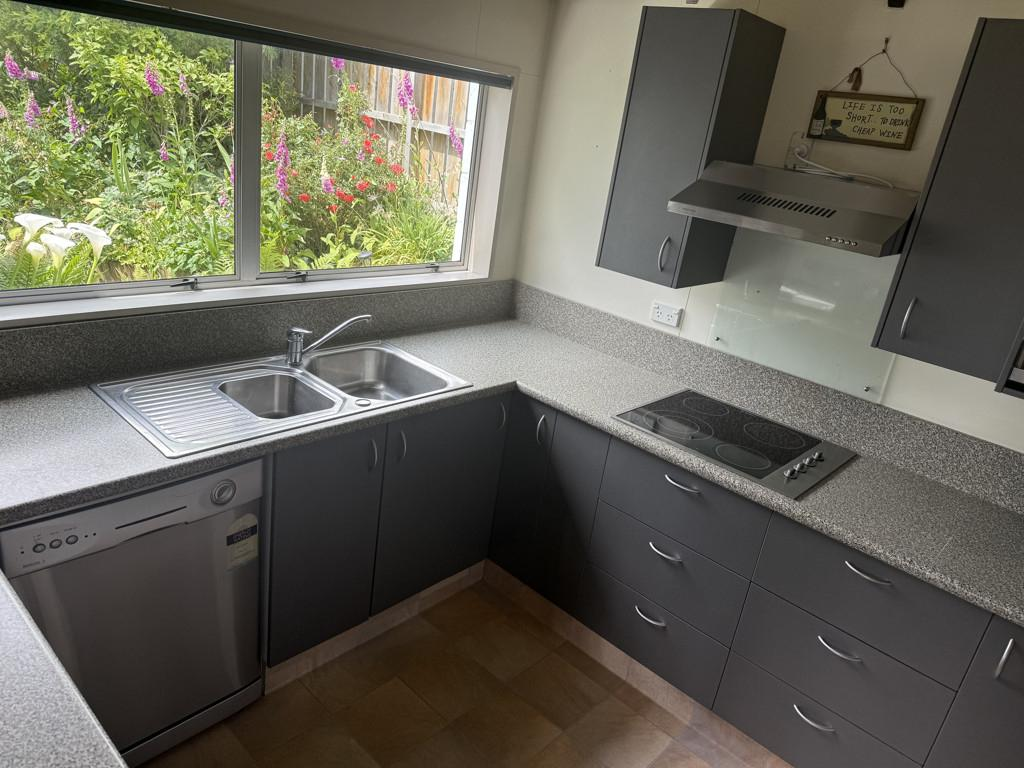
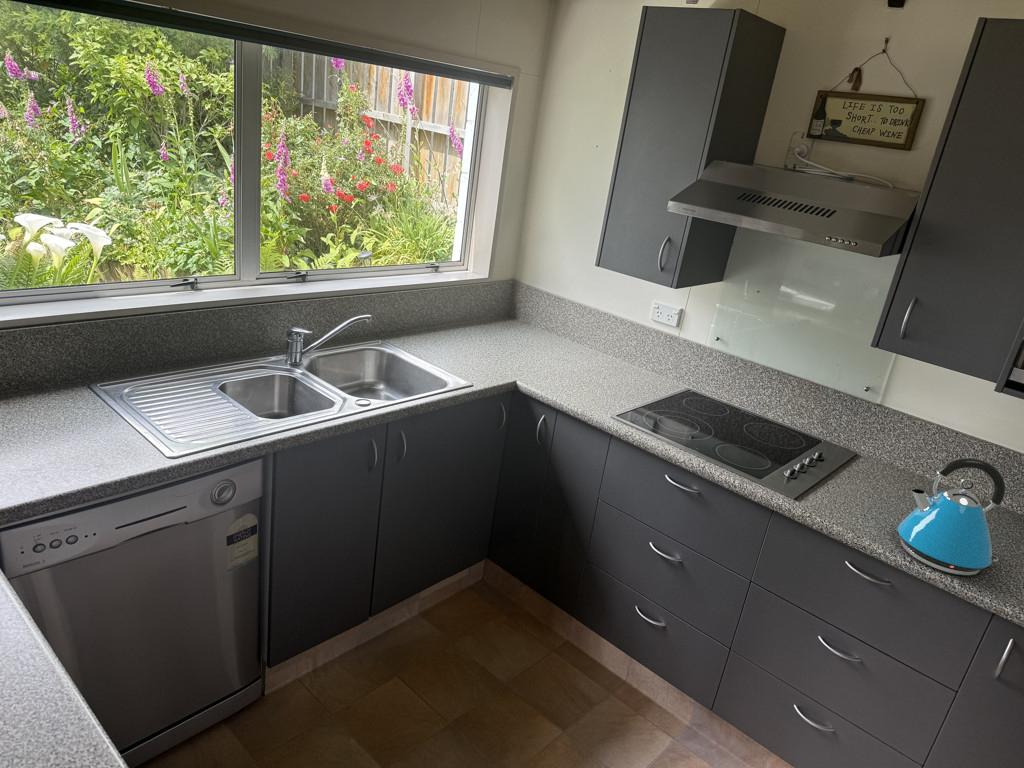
+ kettle [897,457,1006,576]
